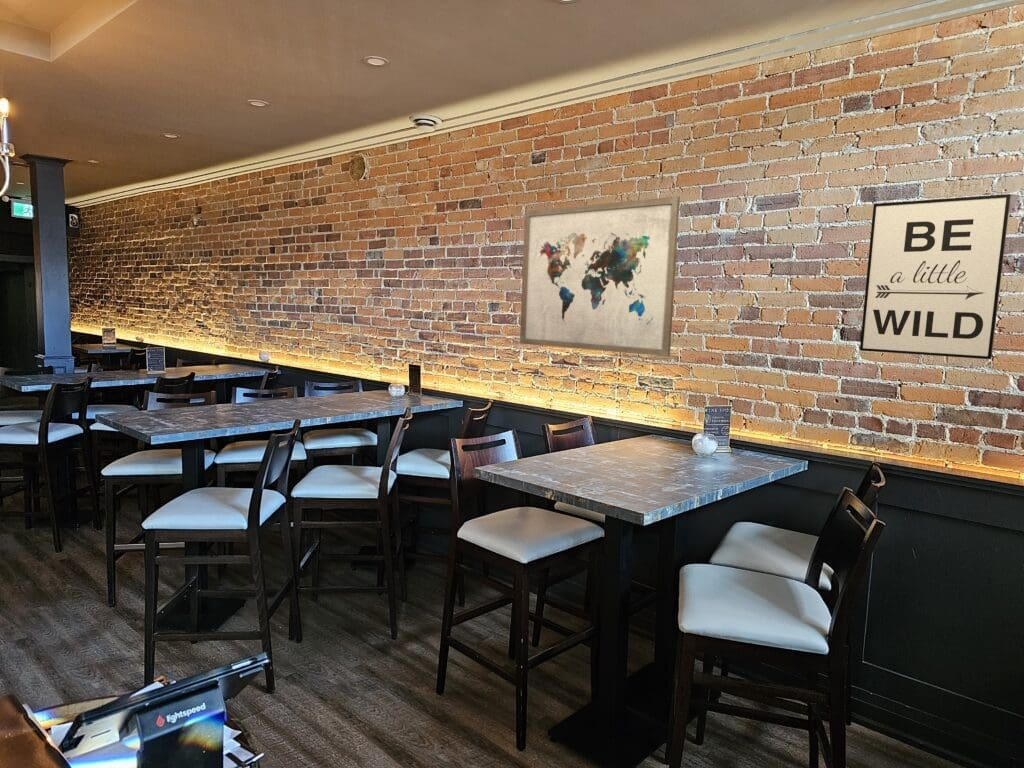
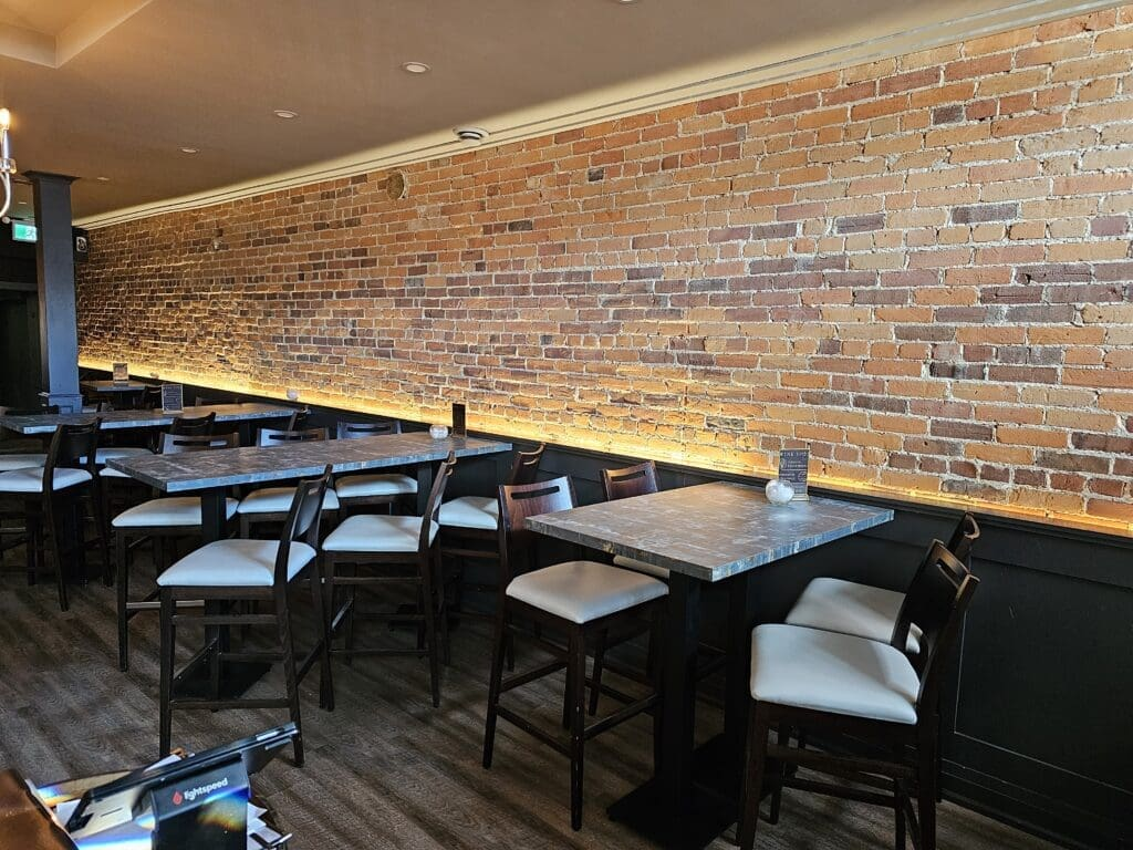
- wall art [859,193,1012,360]
- wall art [519,195,681,357]
